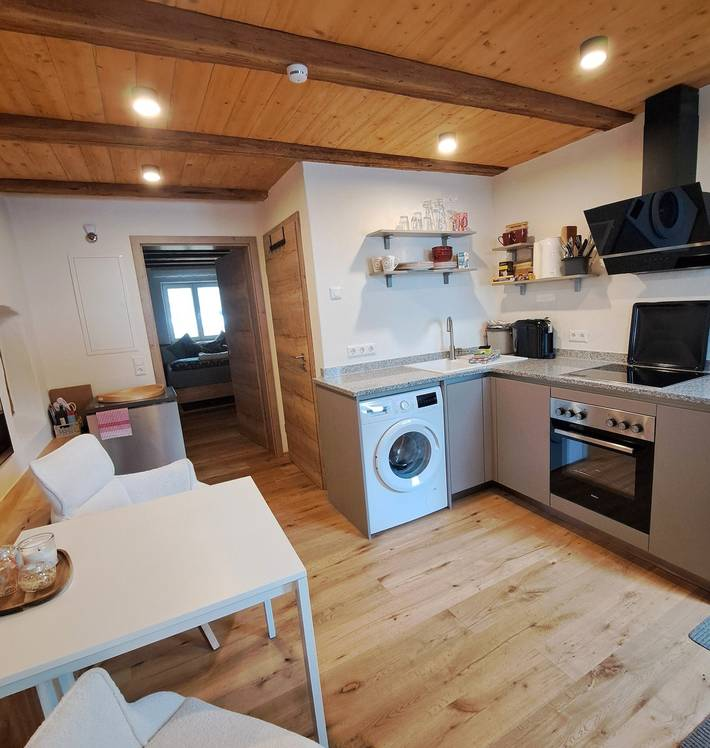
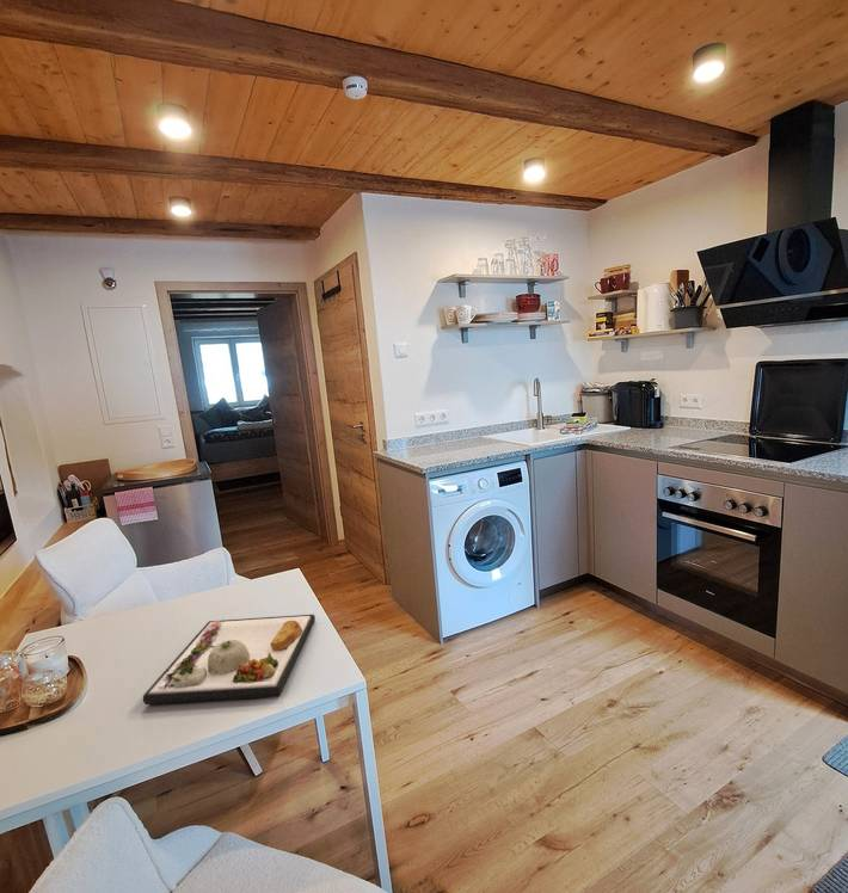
+ dinner plate [142,614,317,706]
